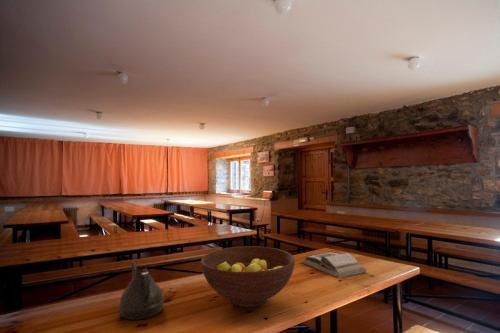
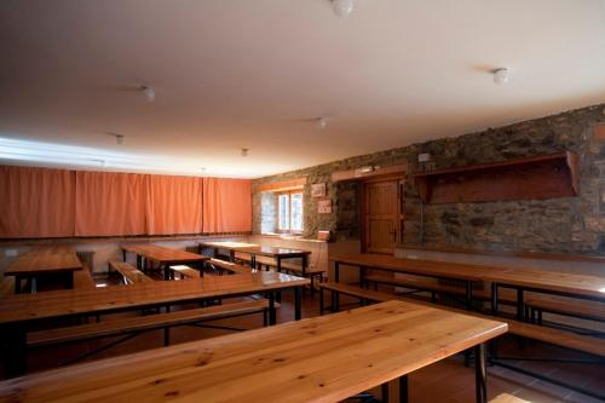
- teapot [116,260,166,321]
- book [301,252,367,279]
- fruit bowl [200,245,296,308]
